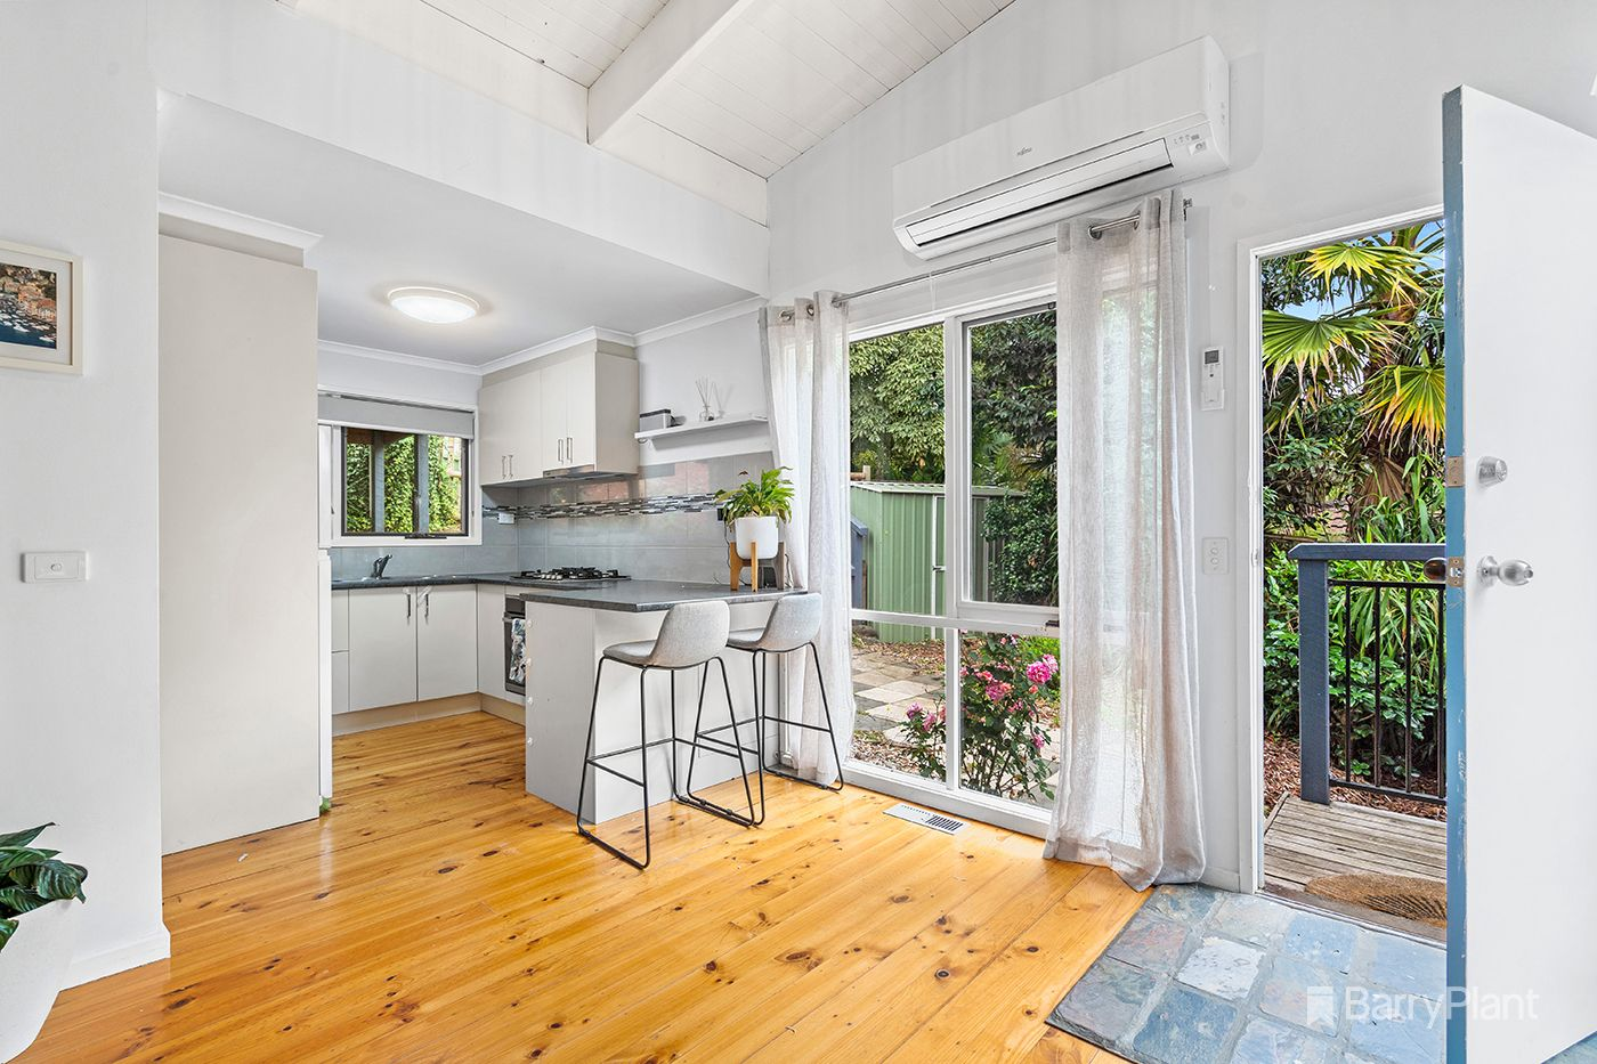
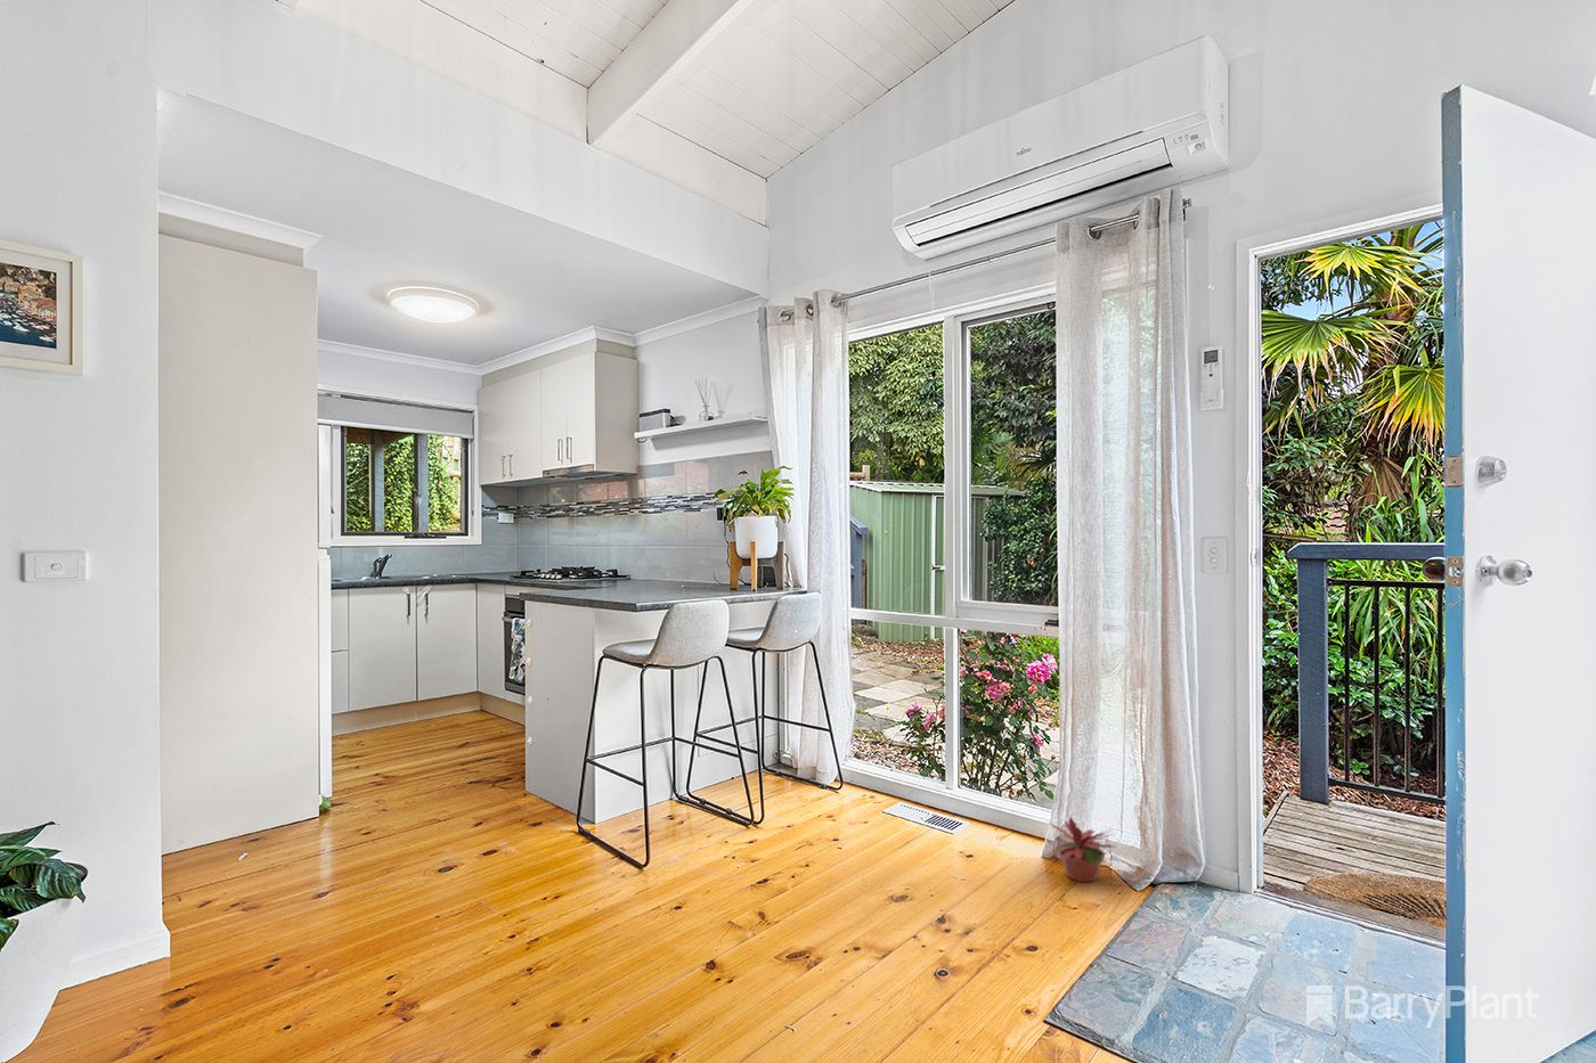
+ potted plant [1044,816,1117,883]
